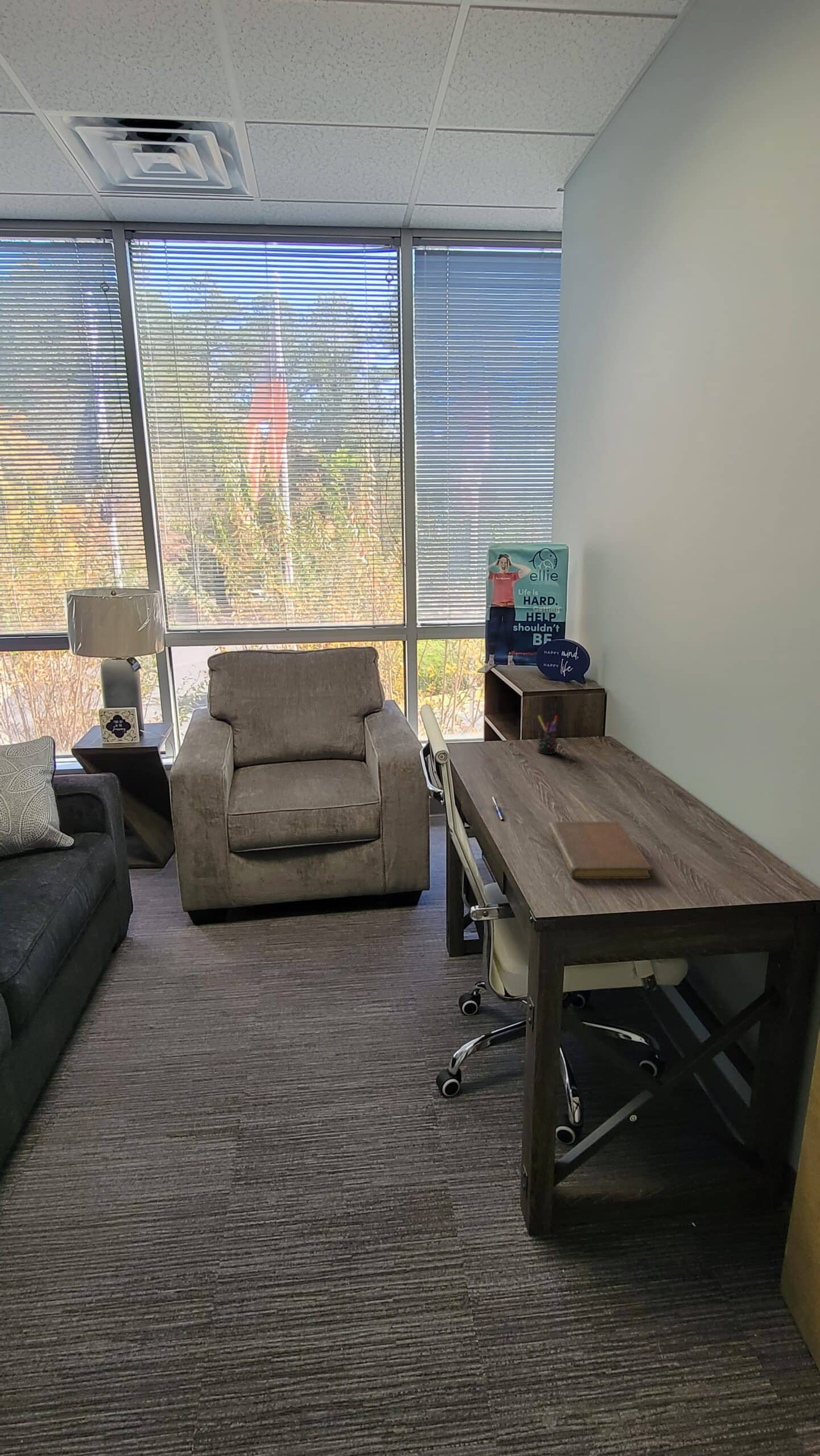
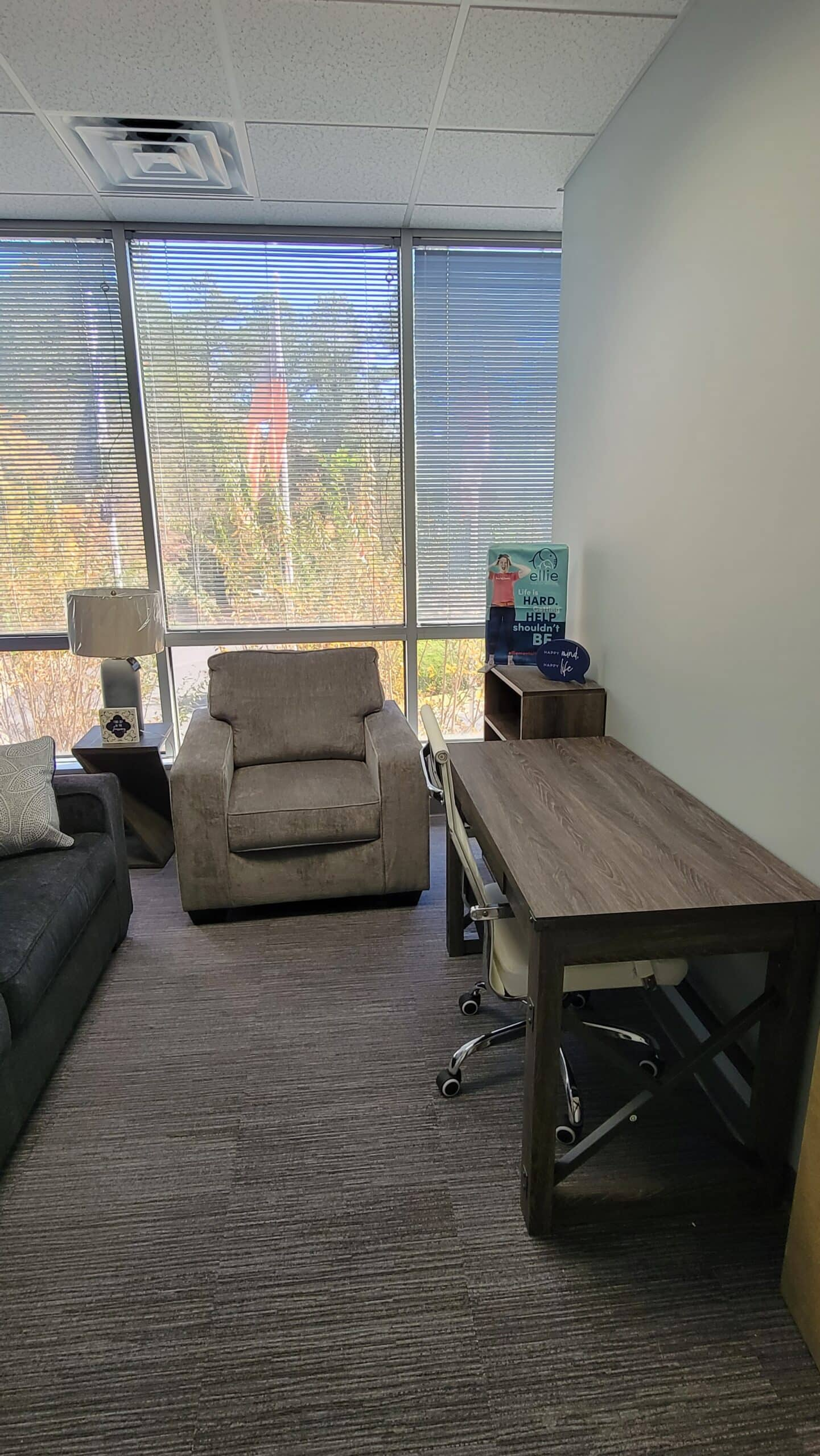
- pen [492,796,506,821]
- pen holder [537,715,558,755]
- notebook [548,821,652,879]
